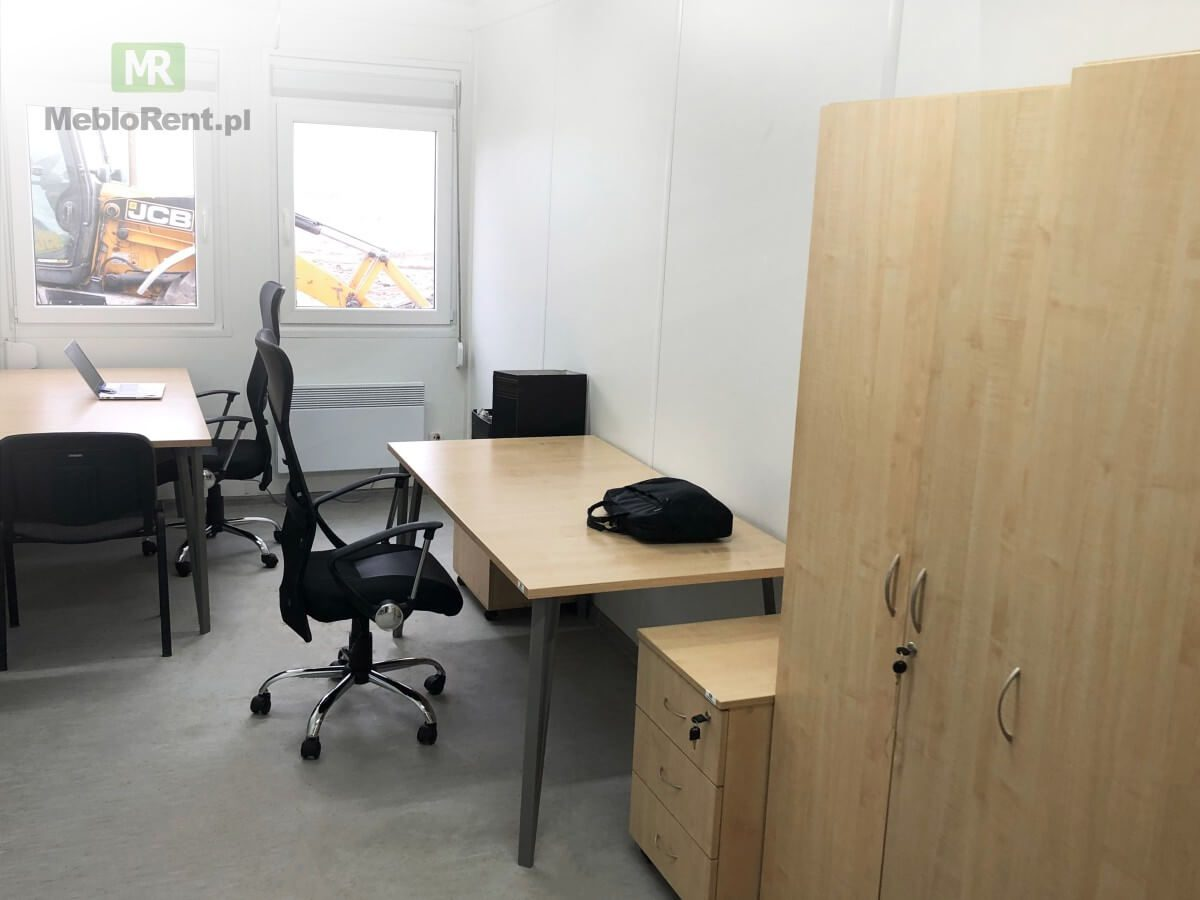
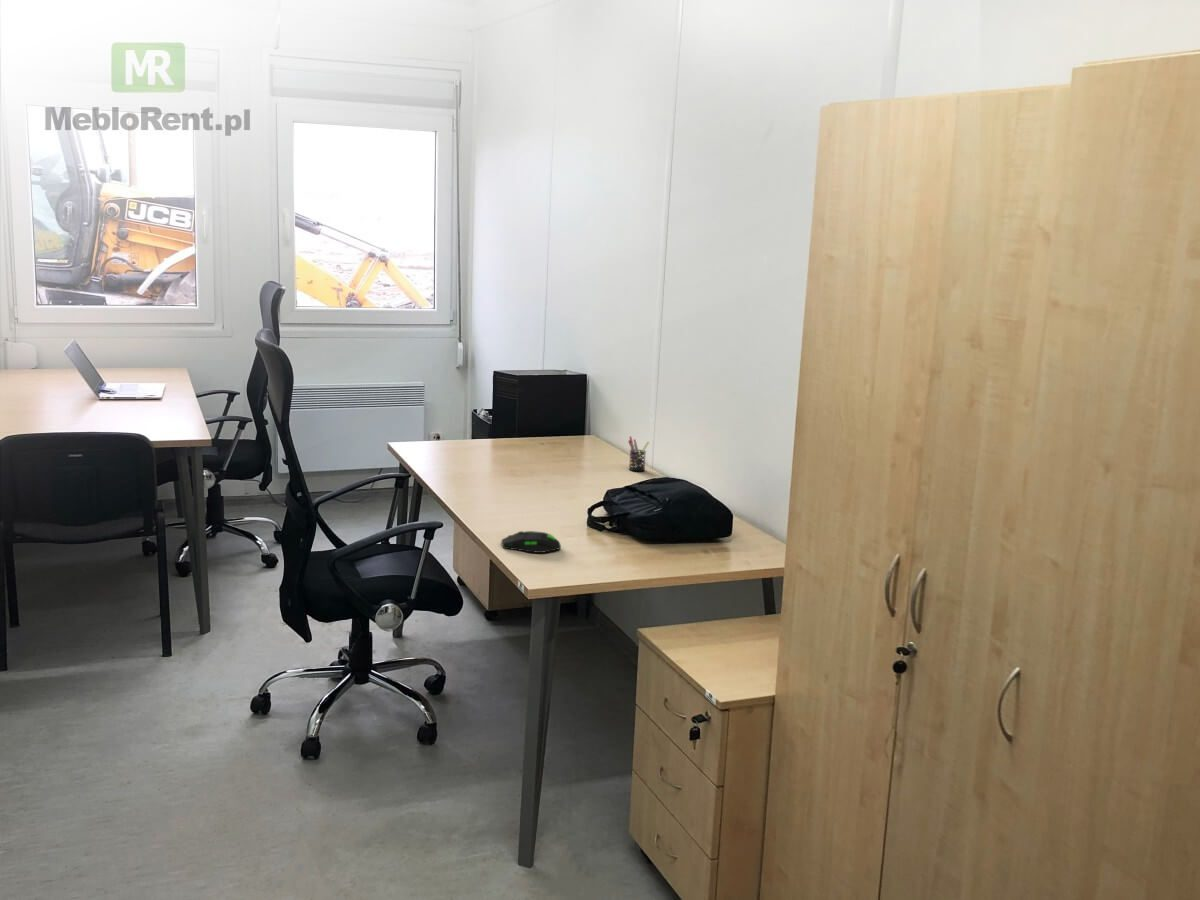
+ pen holder [627,435,650,472]
+ computer mouse [500,530,562,554]
